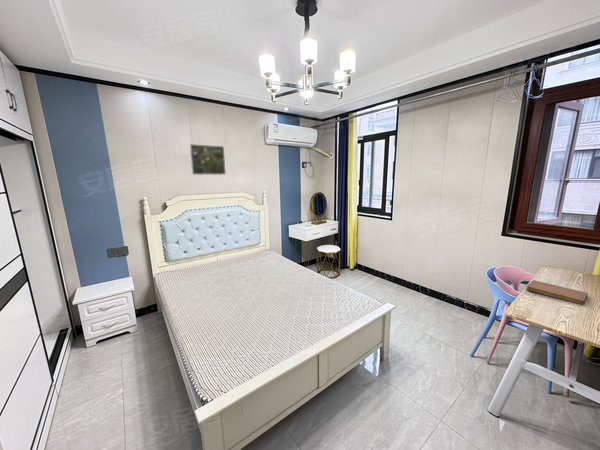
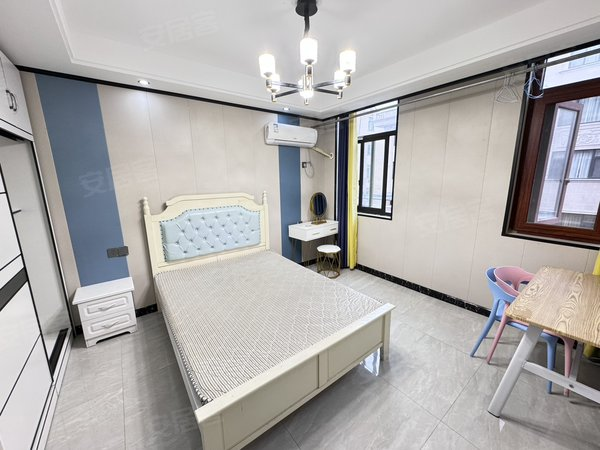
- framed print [188,143,227,176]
- notebook [525,279,589,306]
